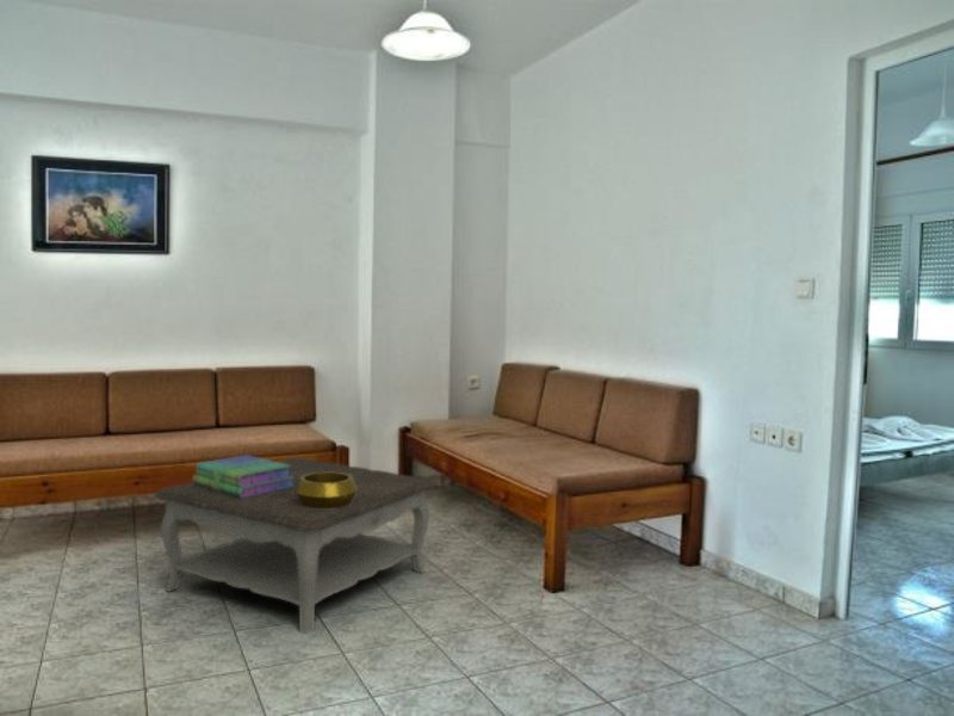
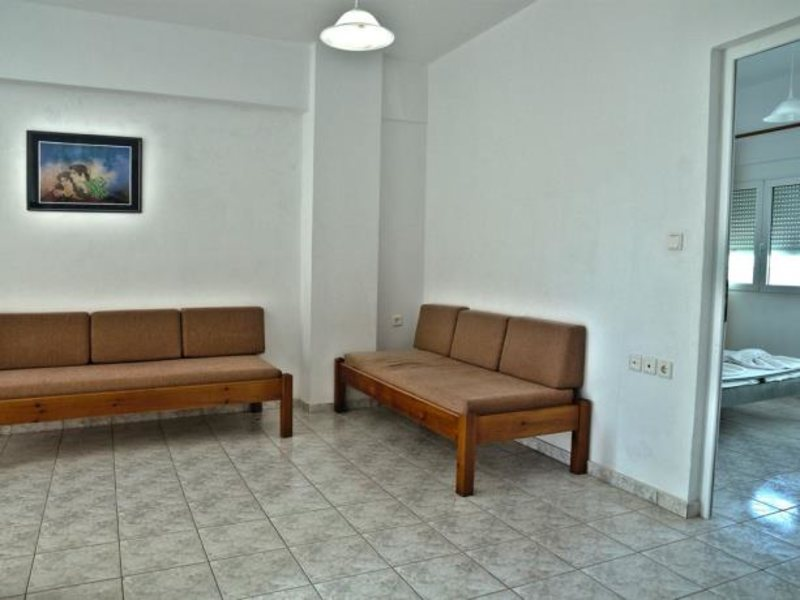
- stack of books [192,453,295,498]
- decorative bowl [295,471,358,508]
- coffee table [154,457,436,634]
